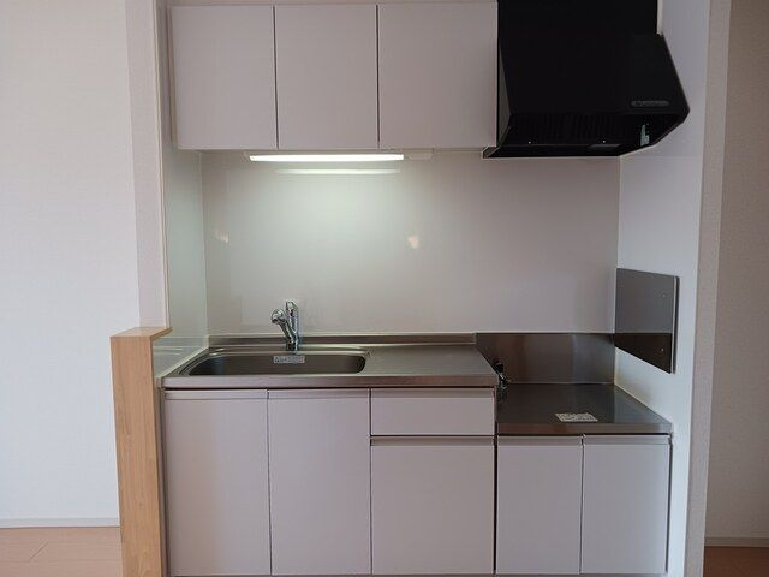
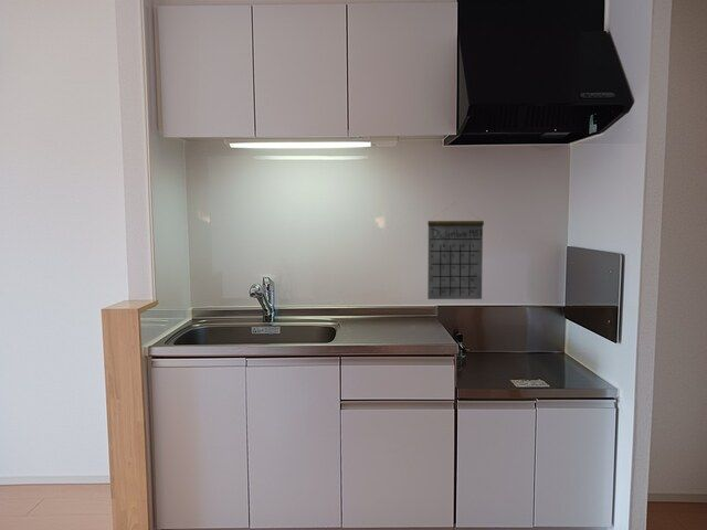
+ calendar [426,202,485,300]
